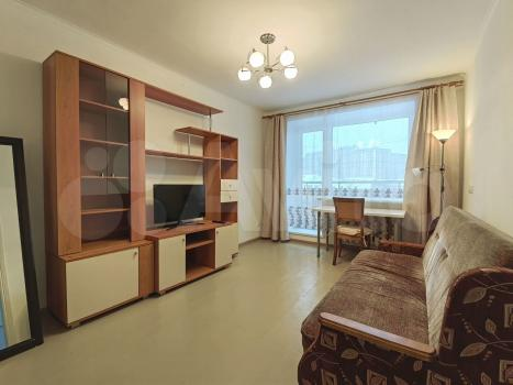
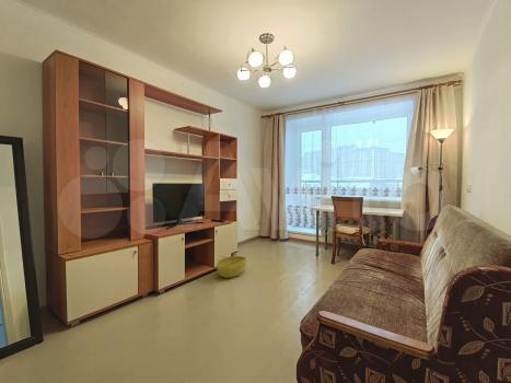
+ basket [216,254,247,279]
